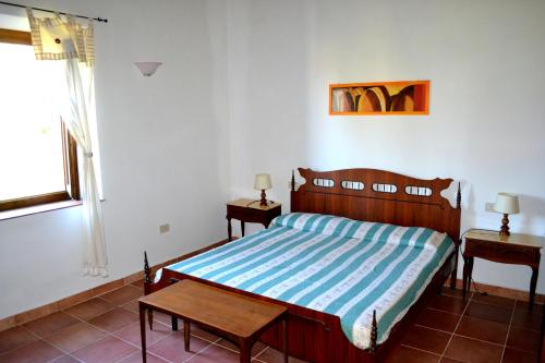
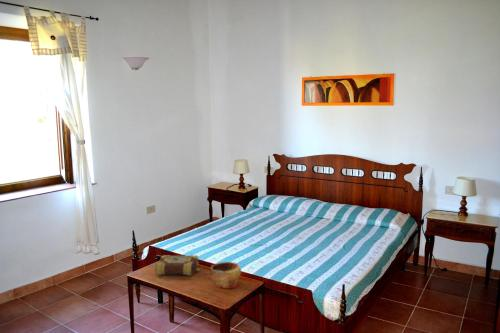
+ bowl [209,261,242,290]
+ book [155,254,201,276]
